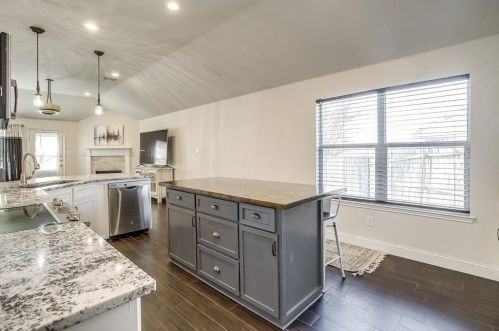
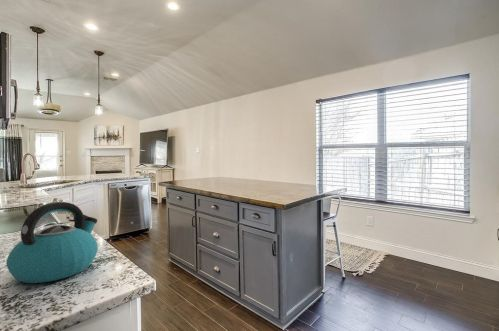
+ kettle [5,201,99,284]
